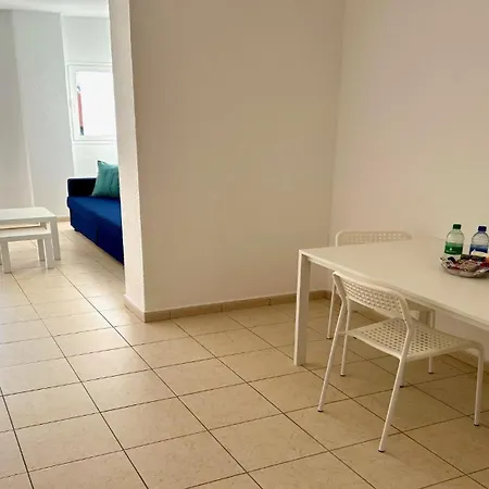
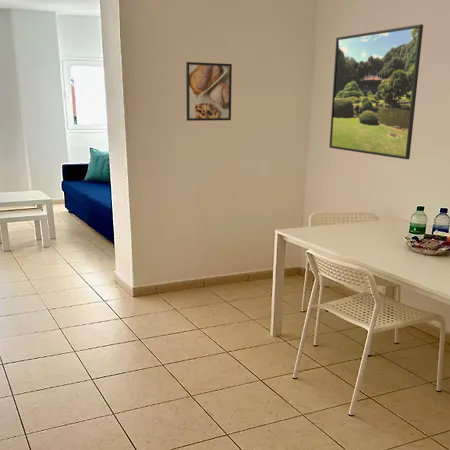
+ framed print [329,23,424,160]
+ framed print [185,61,233,122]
